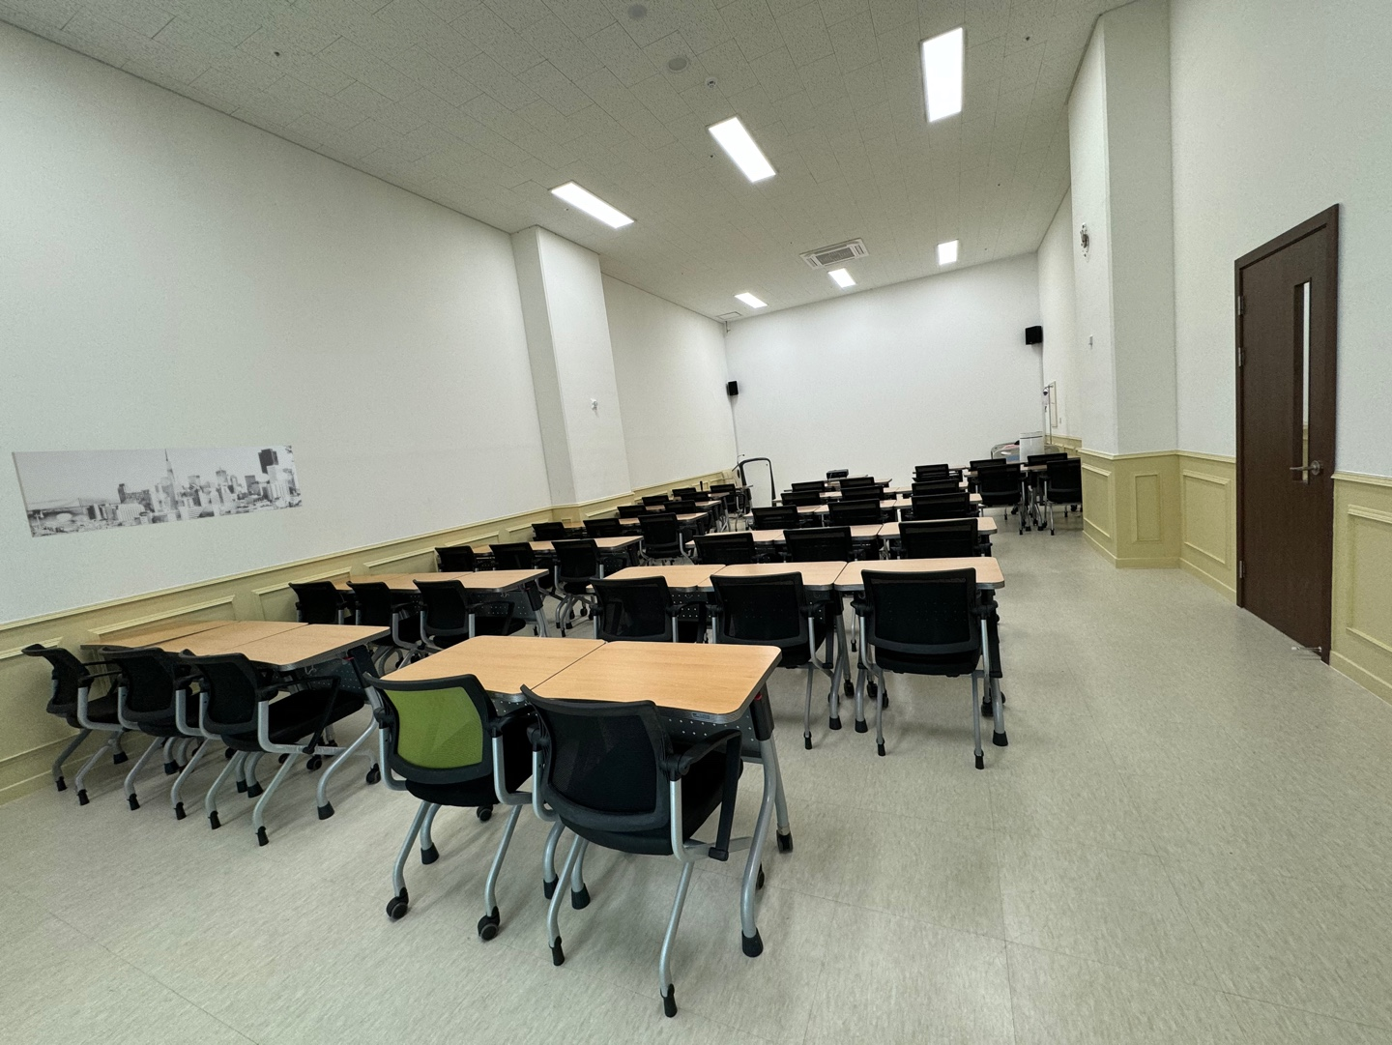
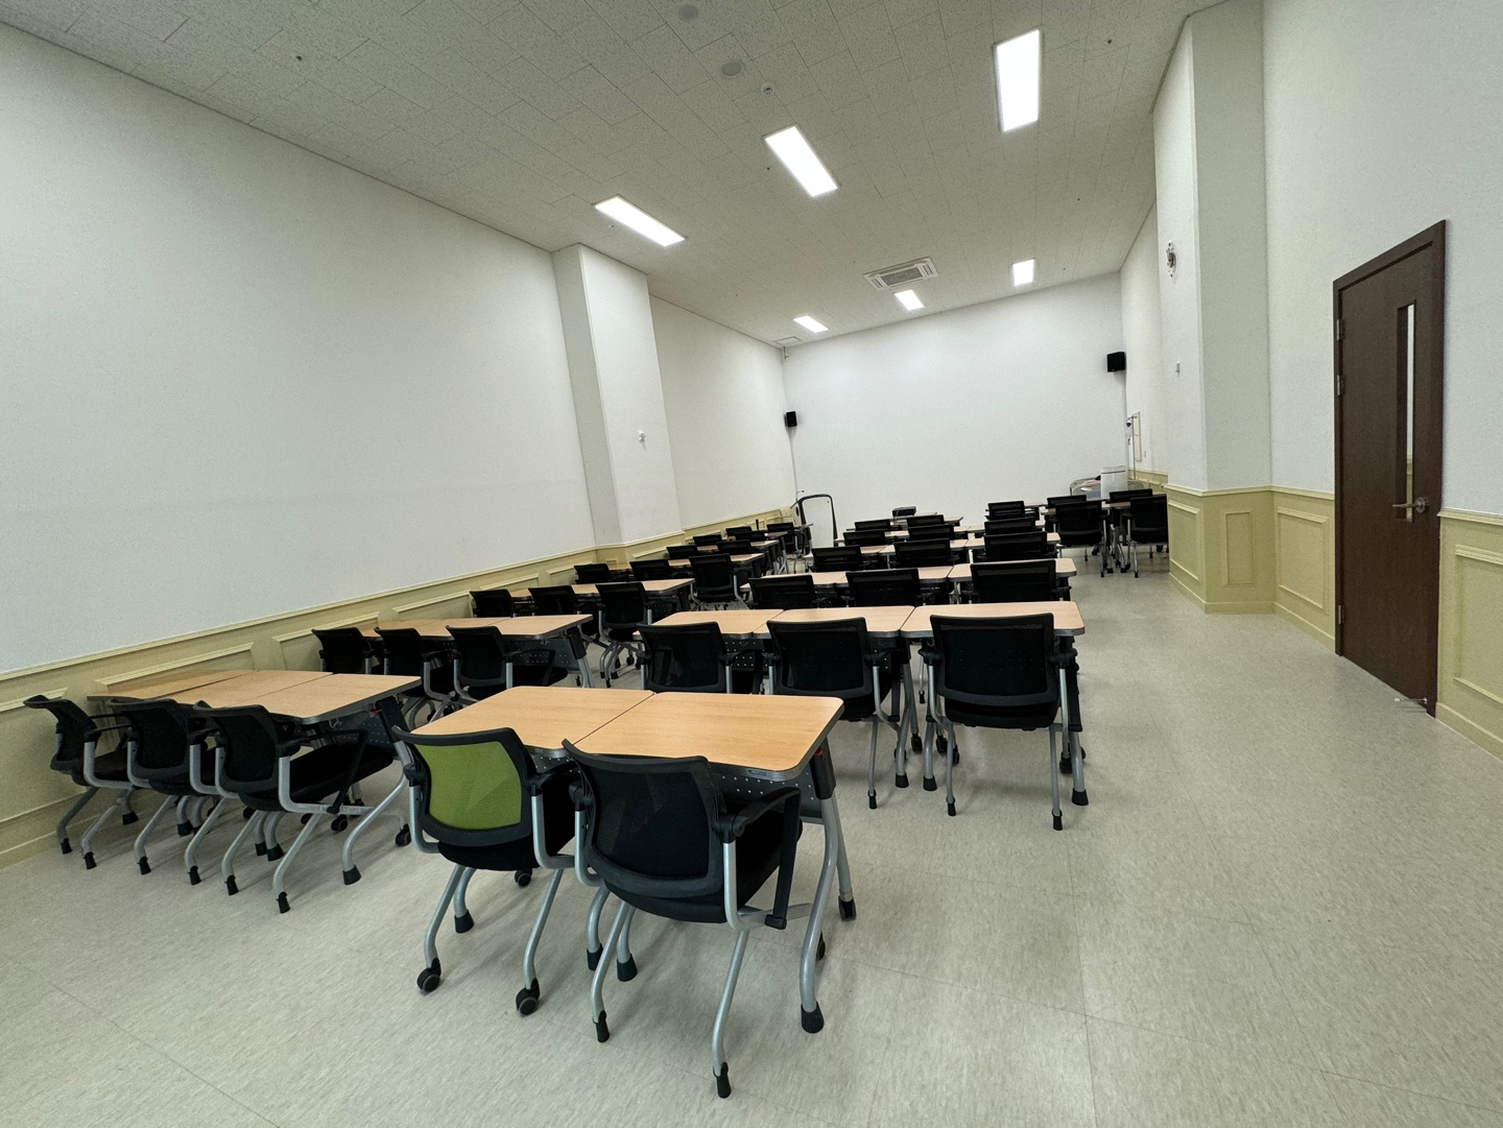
- wall art [11,445,303,539]
